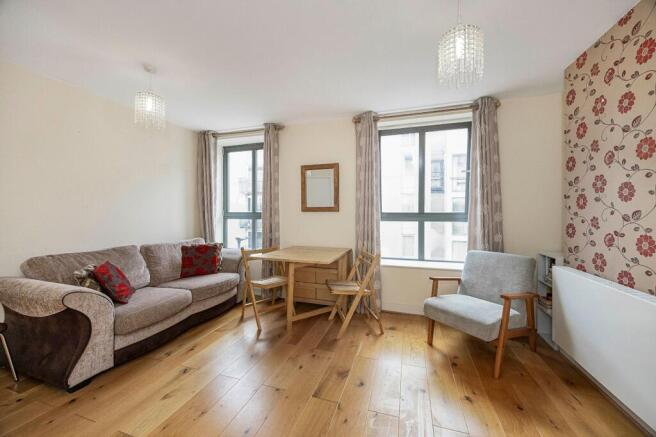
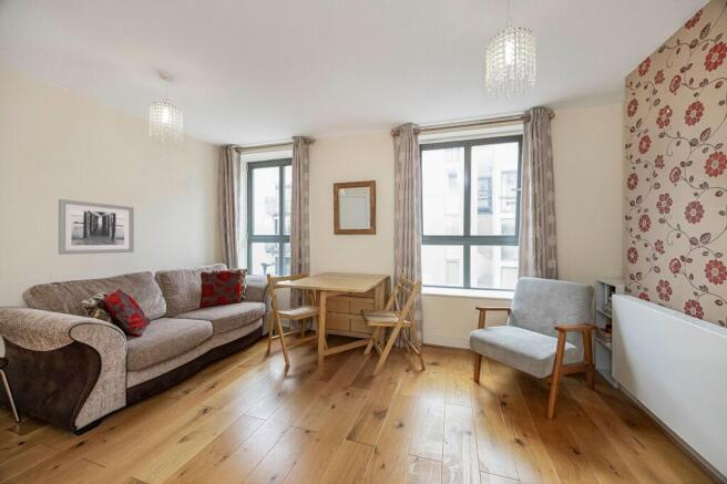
+ wall art [58,198,135,256]
